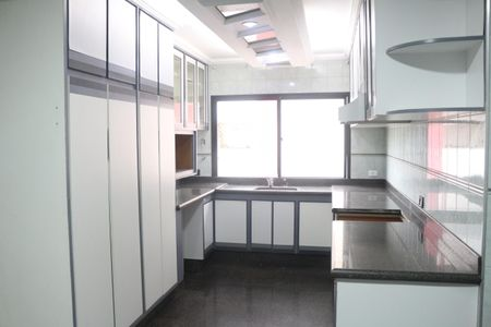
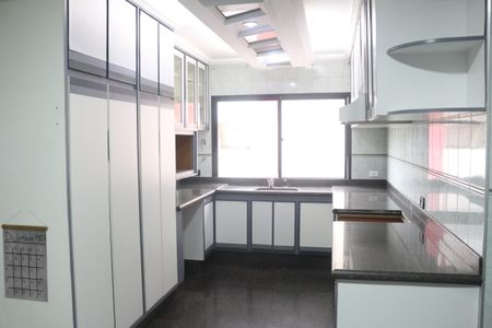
+ calendar [0,210,49,303]
